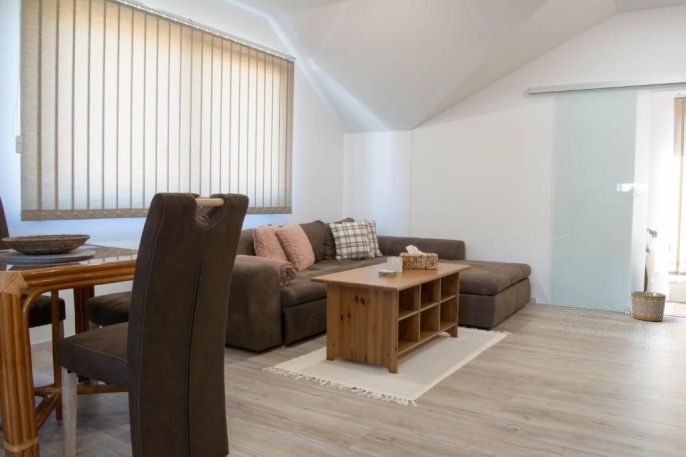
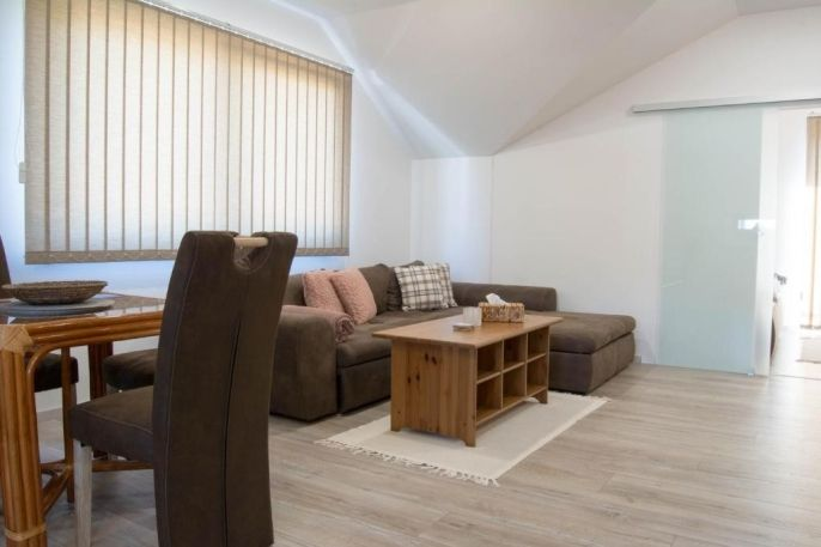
- planter [630,290,667,322]
